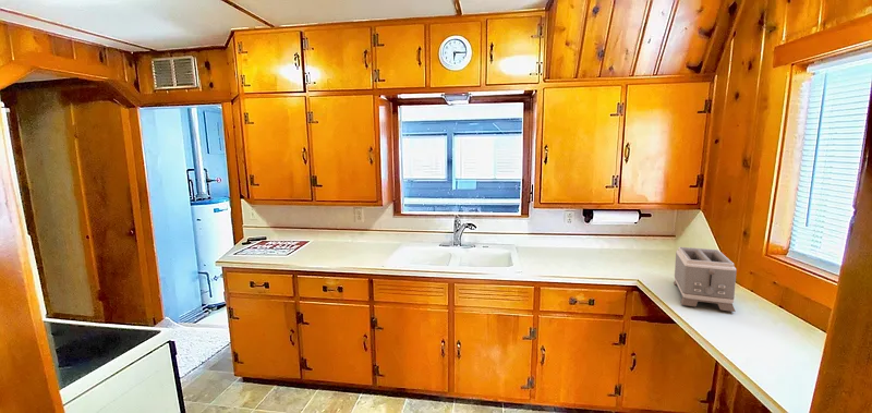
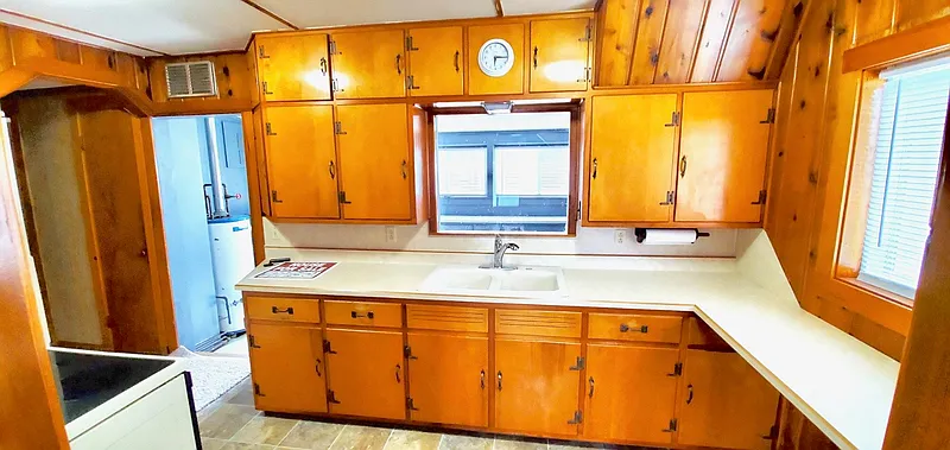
- toaster [673,246,738,313]
